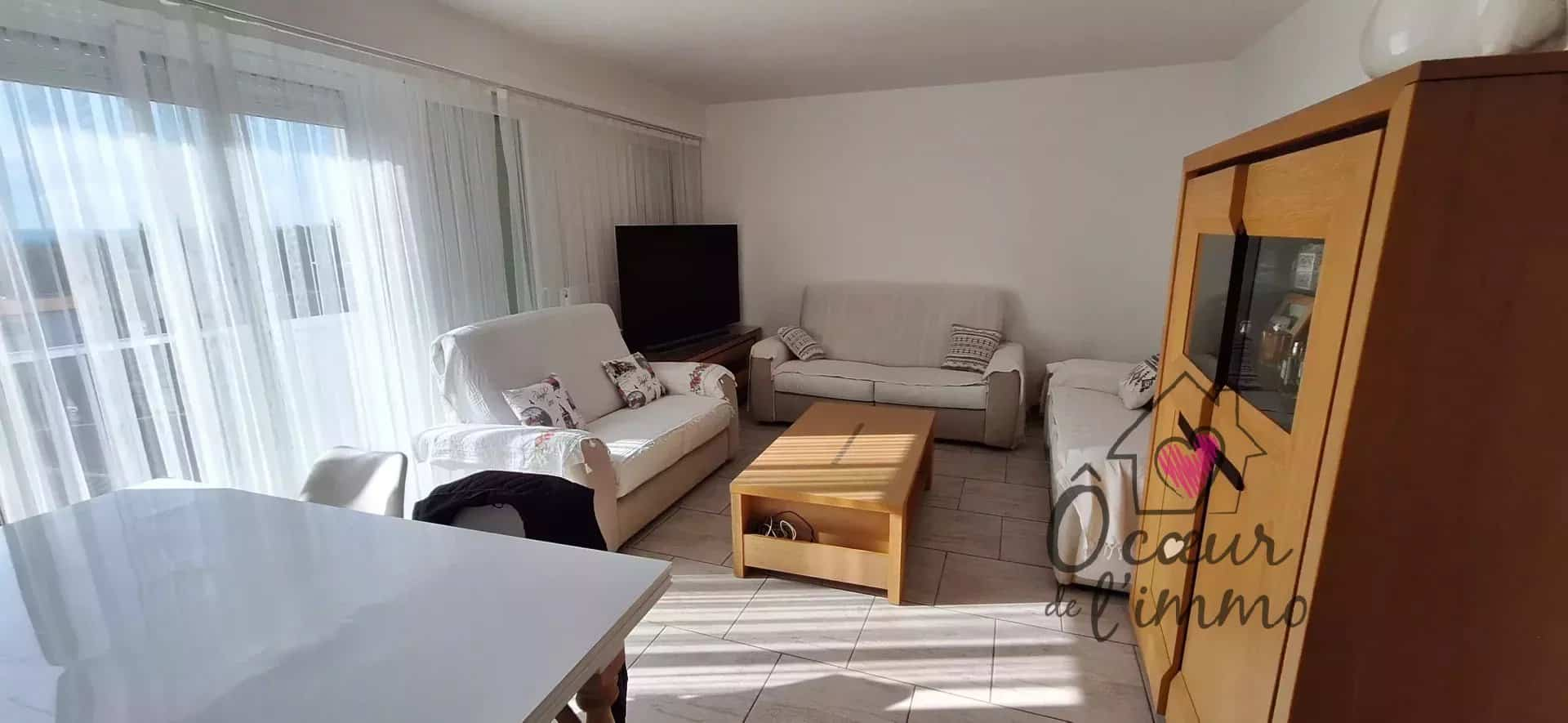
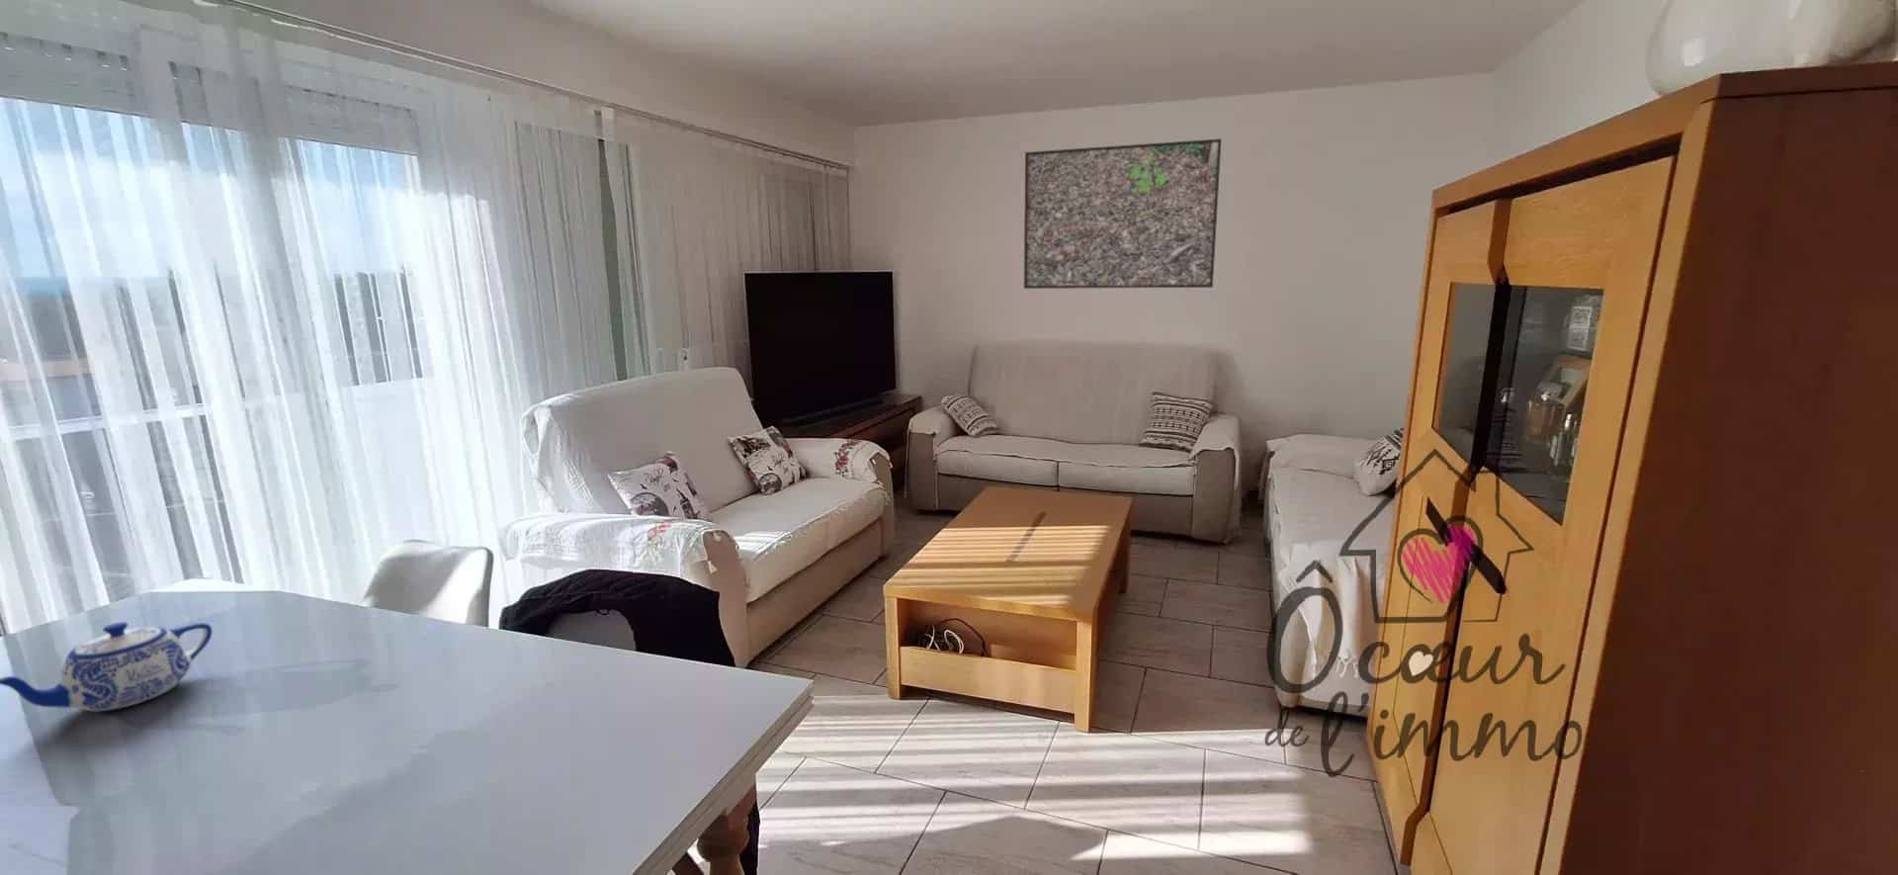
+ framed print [1023,138,1223,289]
+ teapot [0,621,213,712]
